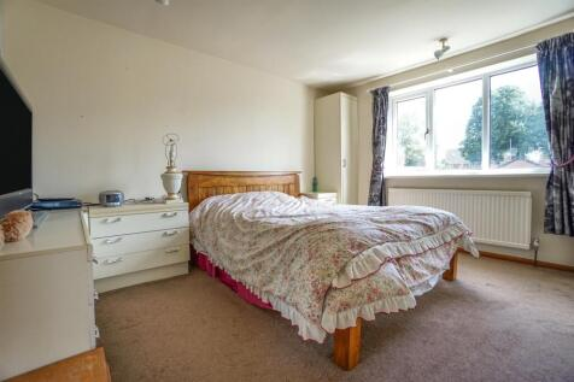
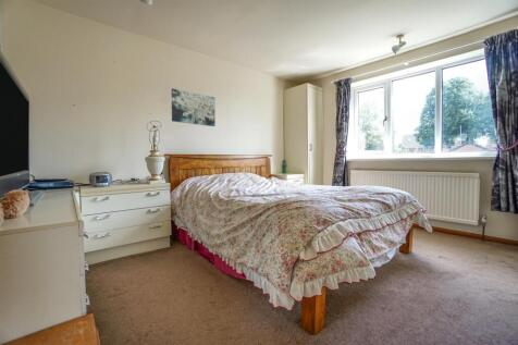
+ wall art [170,88,217,127]
